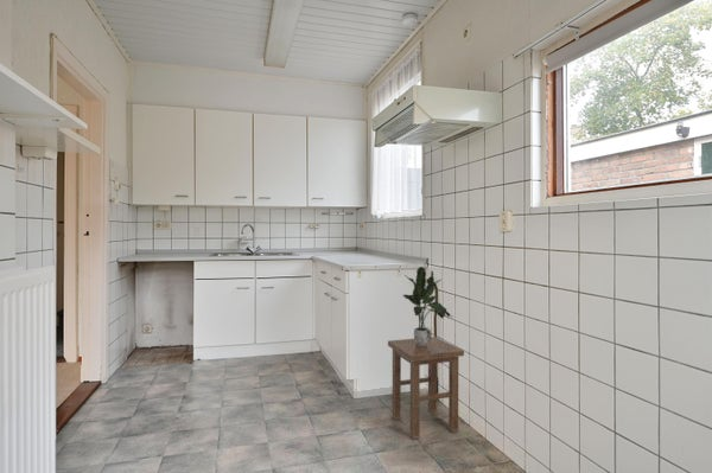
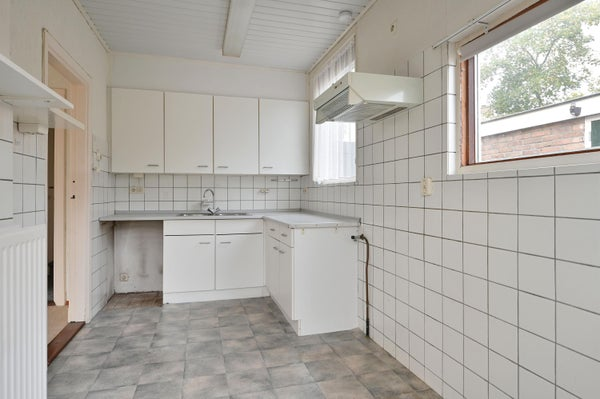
- potted plant [401,266,452,346]
- stool [387,335,465,440]
